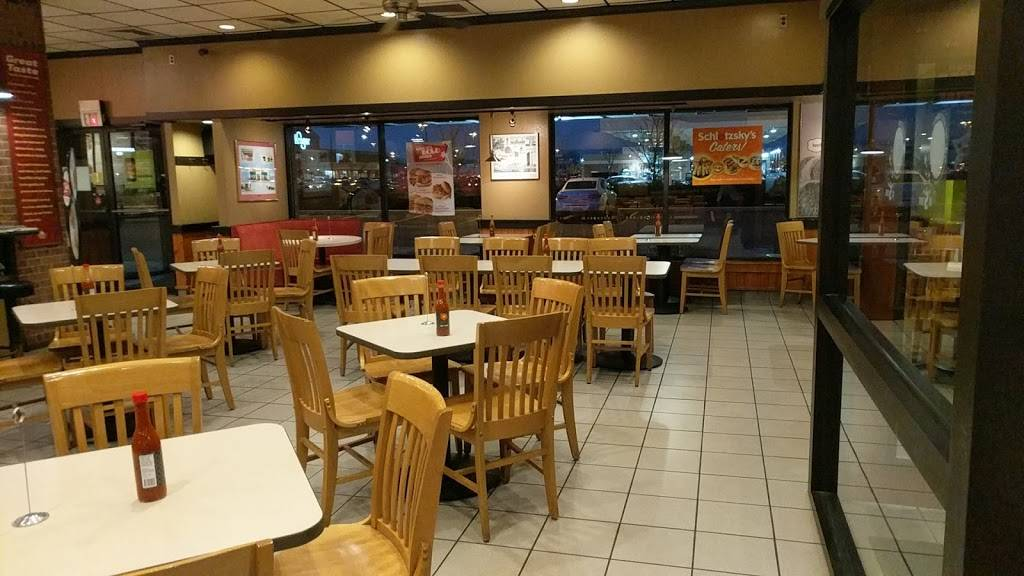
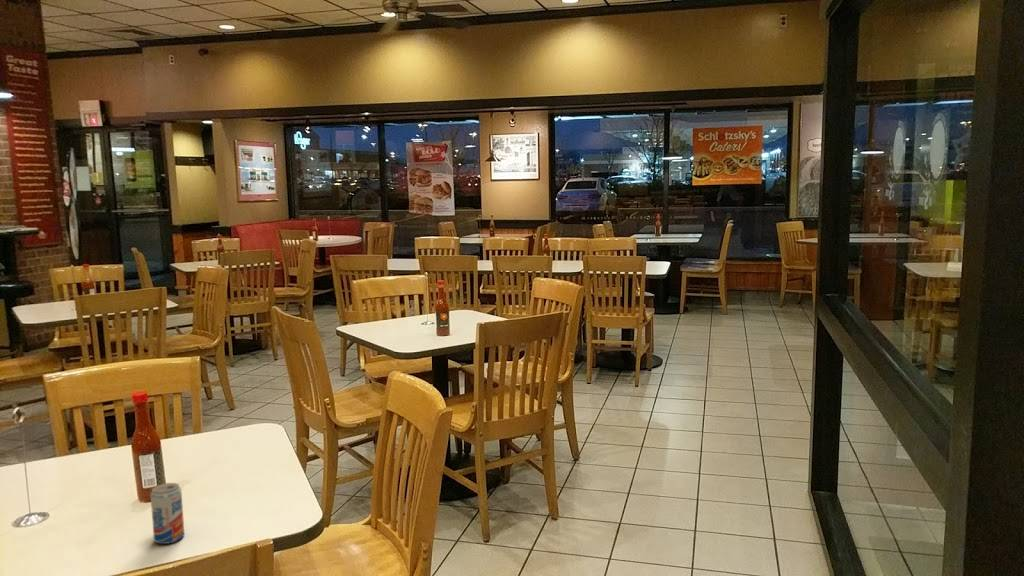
+ beverage can [149,482,185,545]
